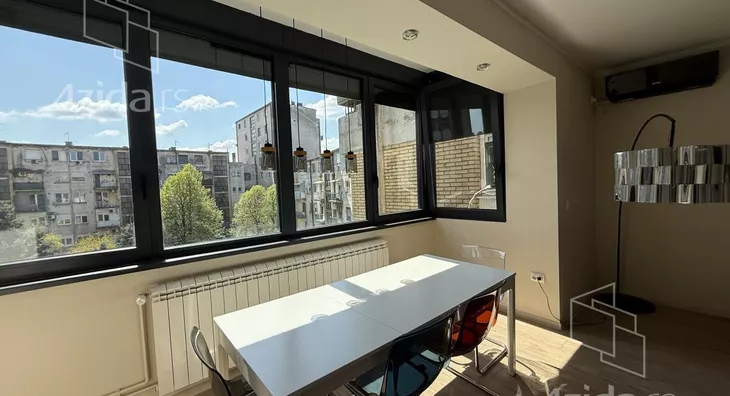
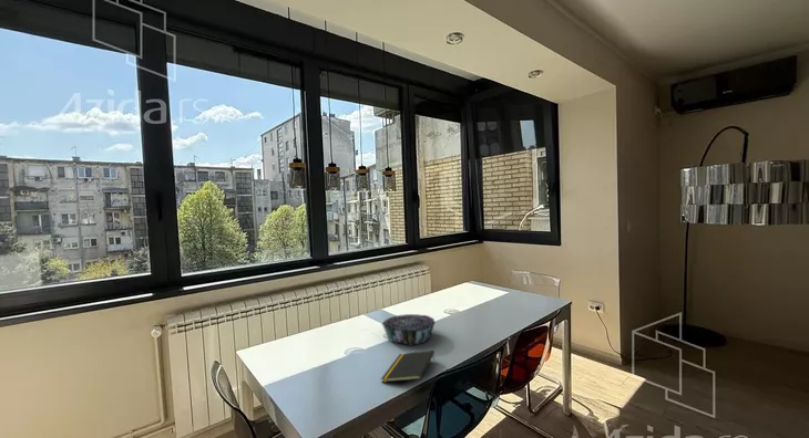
+ notepad [380,350,436,383]
+ decorative bowl [381,313,437,346]
